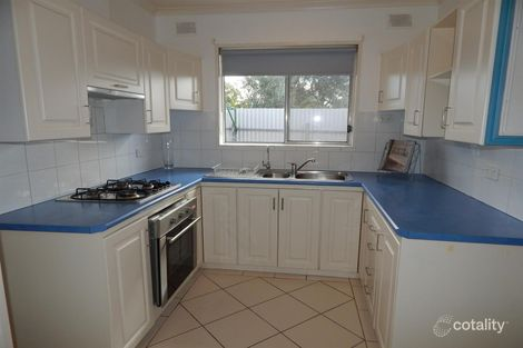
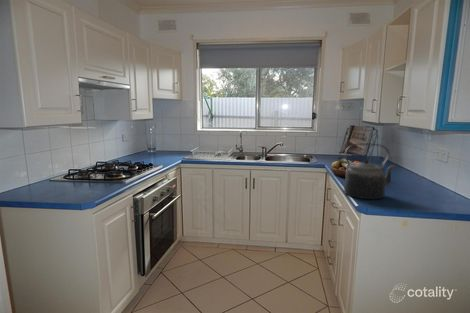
+ kettle [343,142,397,200]
+ fruit bowl [330,158,361,178]
